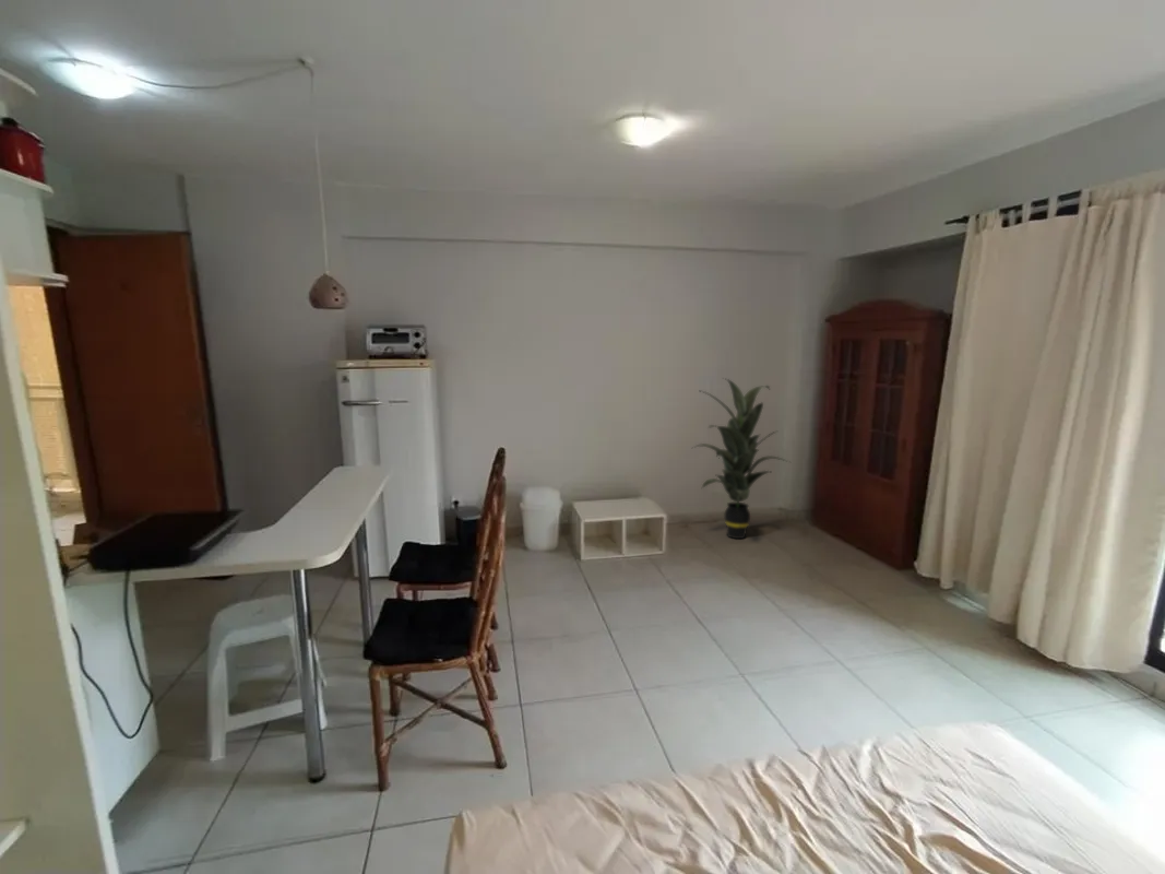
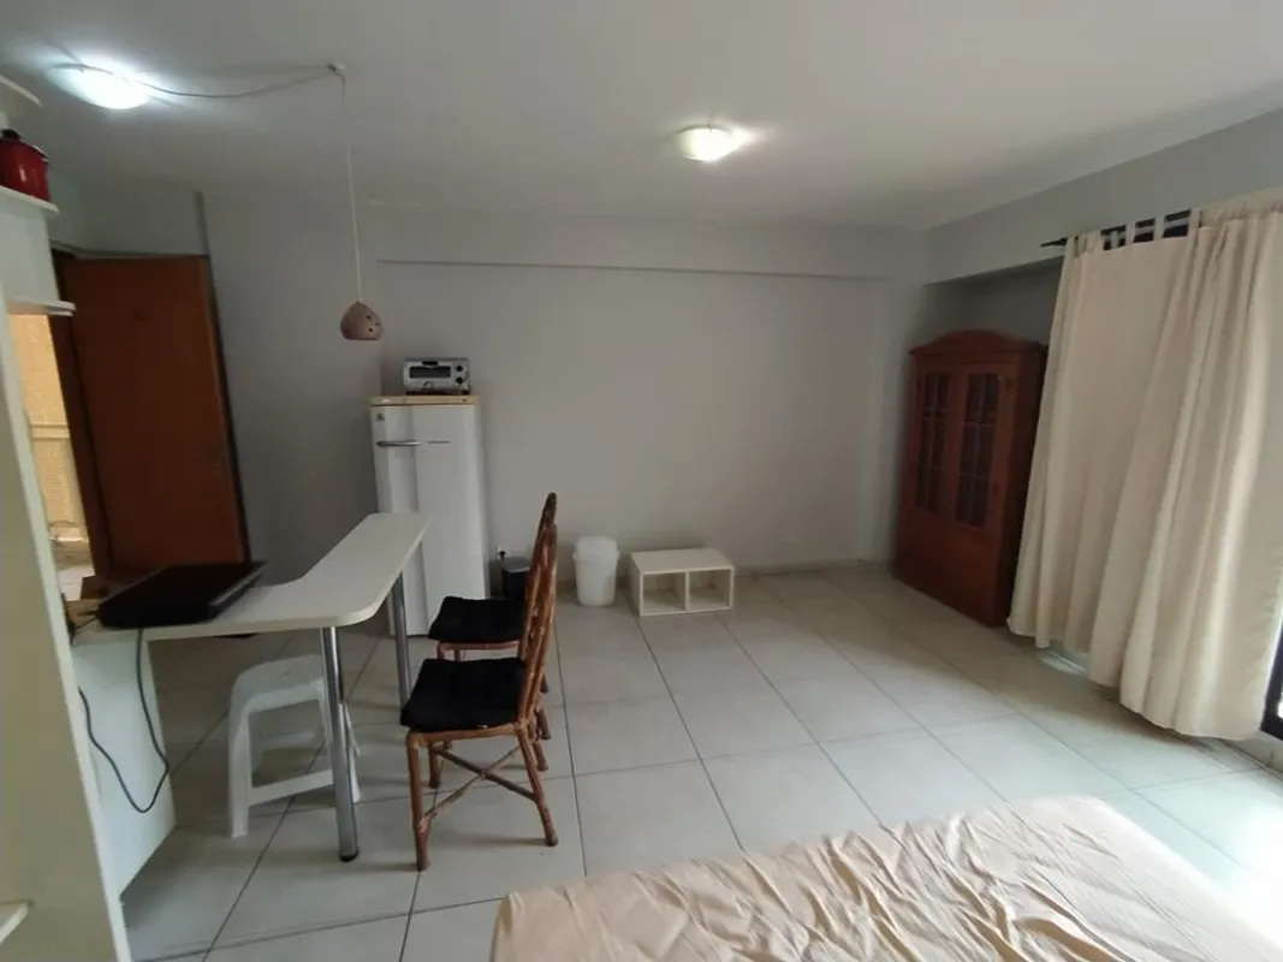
- indoor plant [692,377,790,540]
